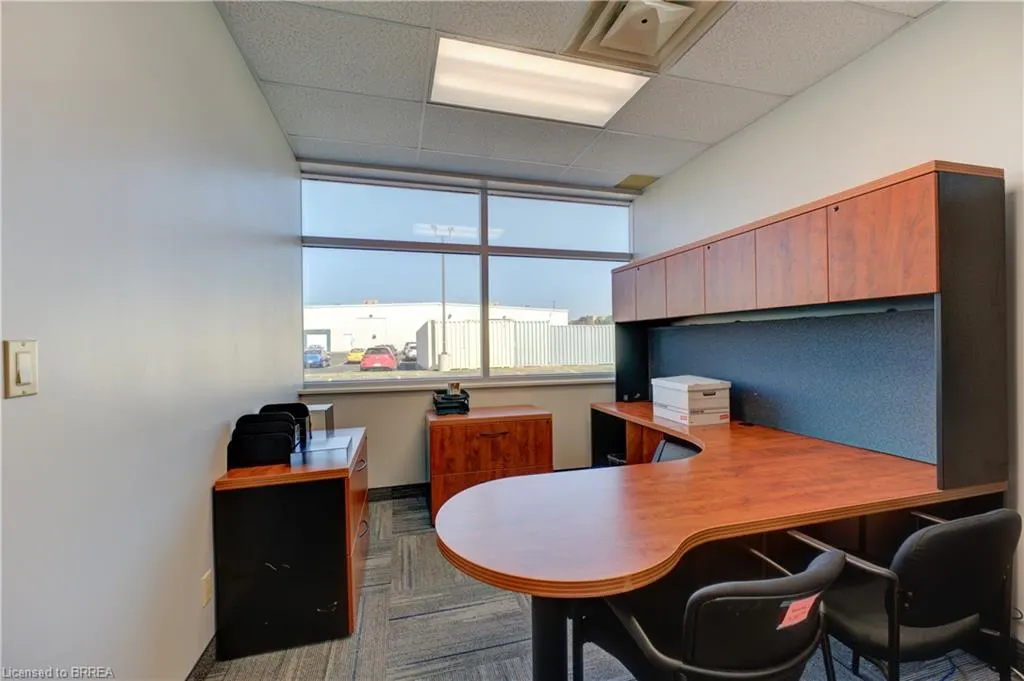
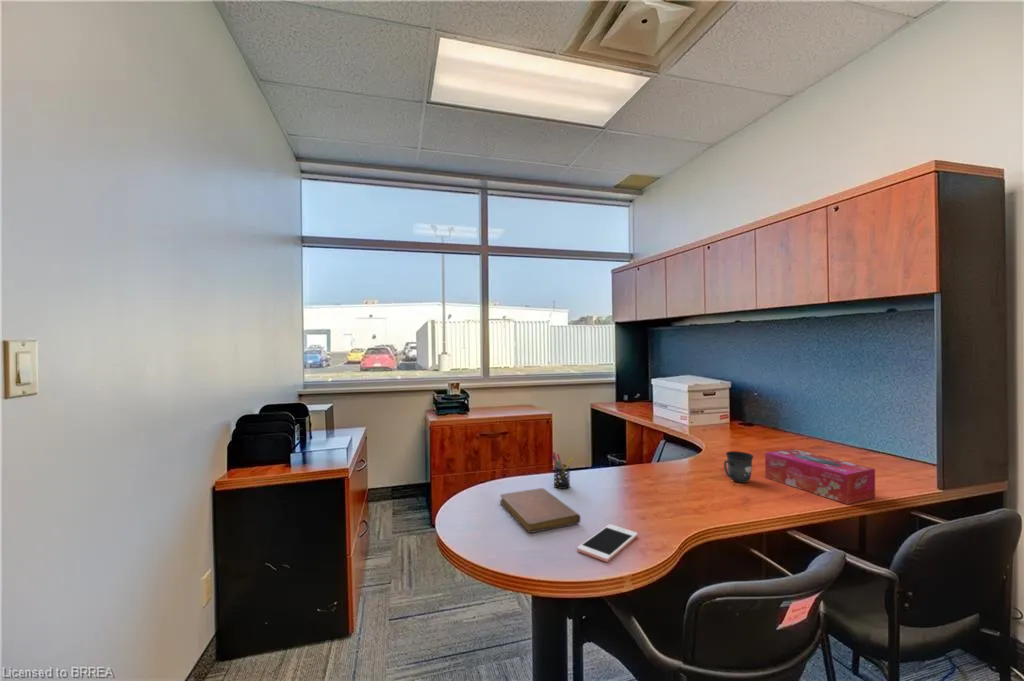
+ cell phone [576,523,639,563]
+ notebook [499,487,581,534]
+ pen holder [551,451,574,490]
+ mug [723,450,754,484]
+ tissue box [764,448,876,505]
